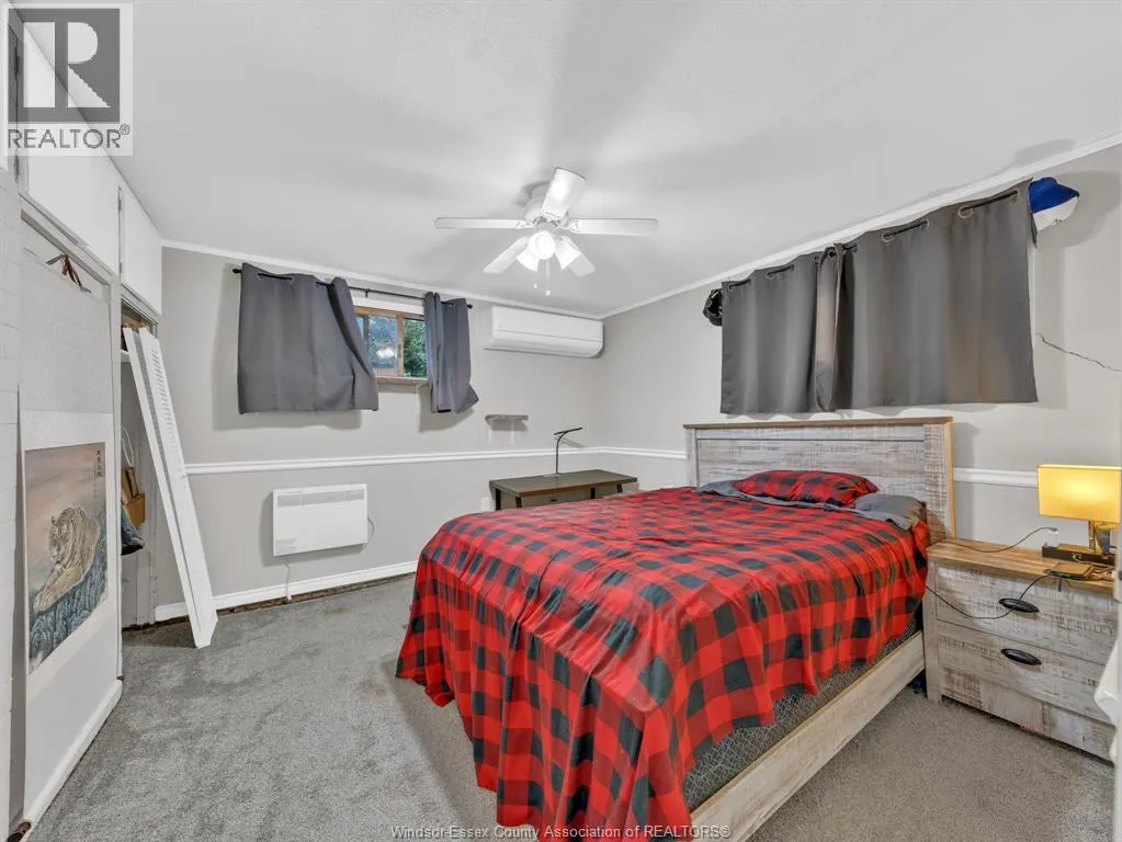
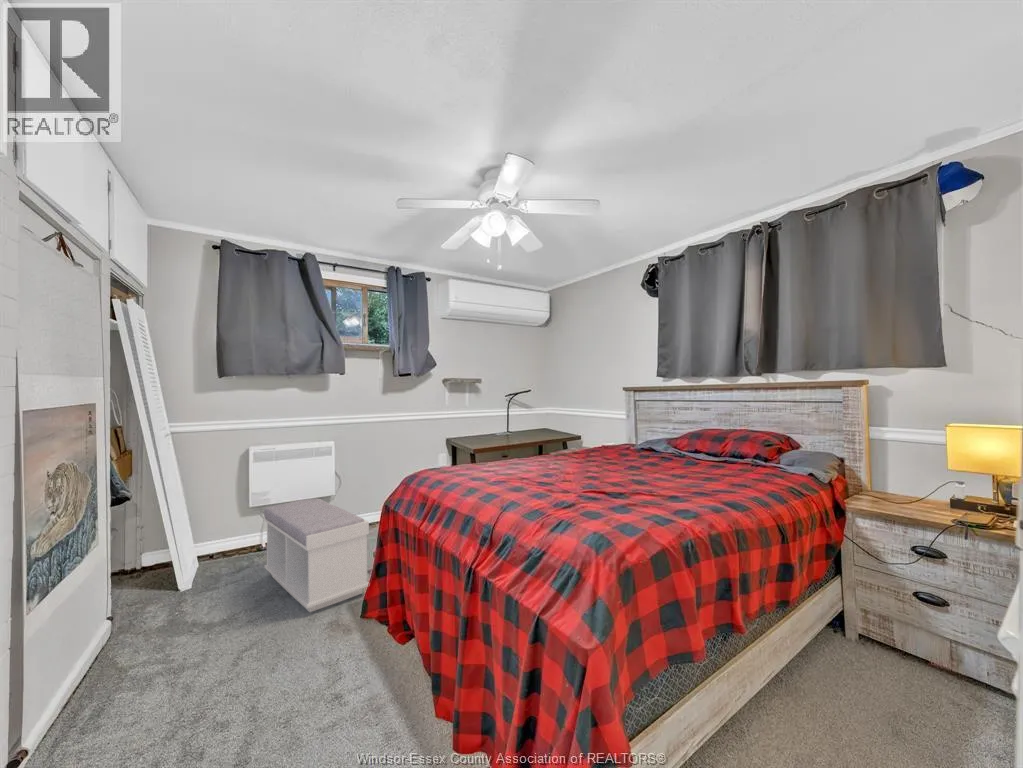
+ bench [263,498,370,613]
